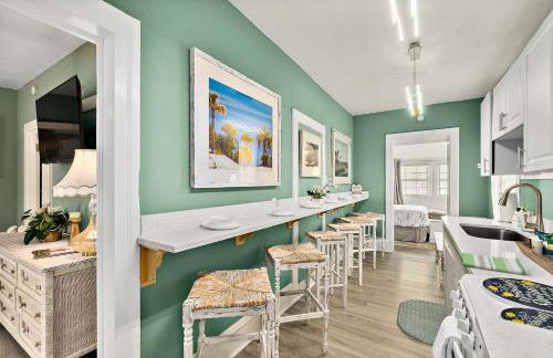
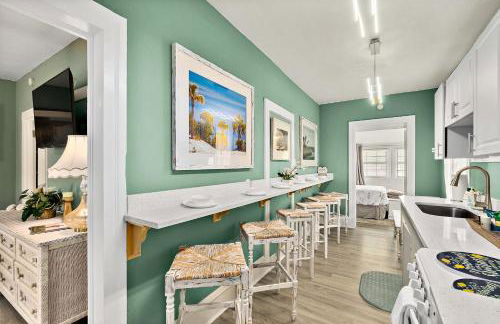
- dish towel [460,252,530,276]
